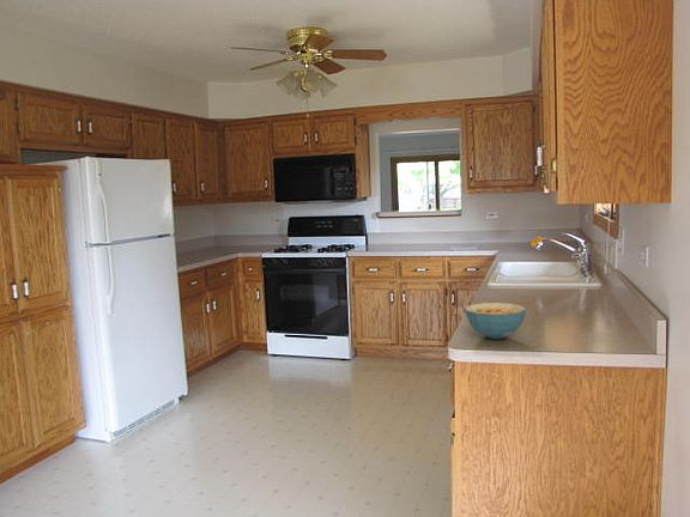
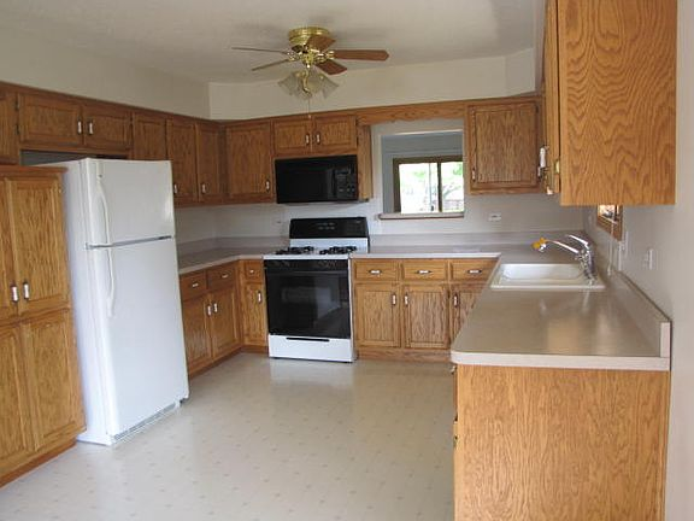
- cereal bowl [464,302,527,340]
